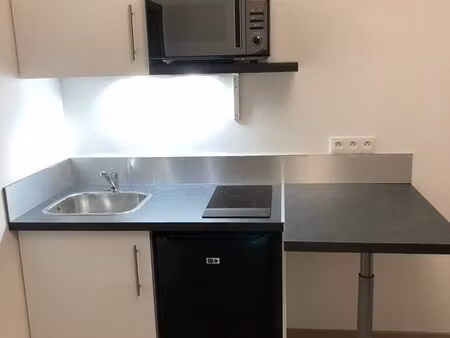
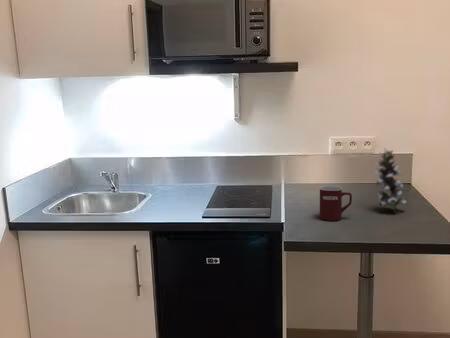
+ flower [374,147,408,213]
+ mug [319,185,353,222]
